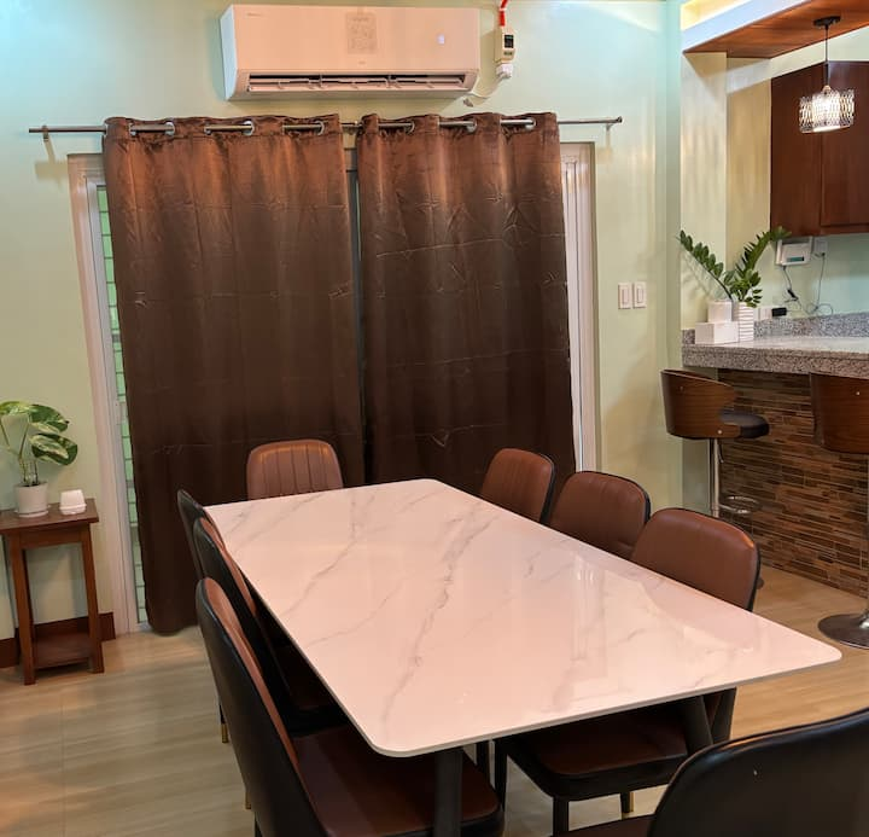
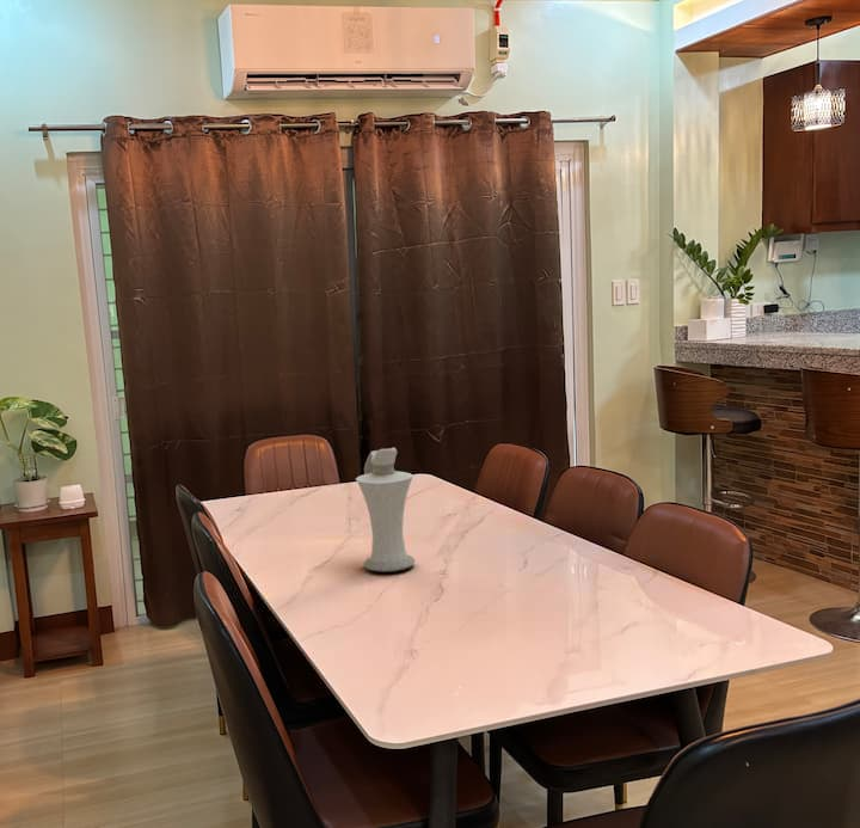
+ pitcher [355,447,417,574]
